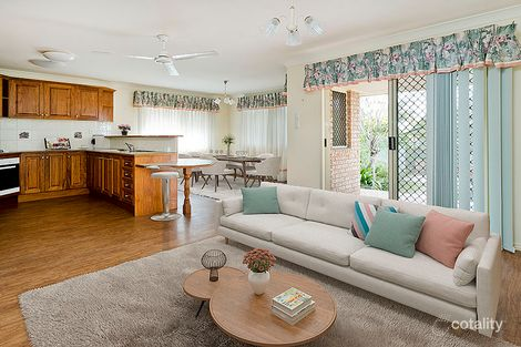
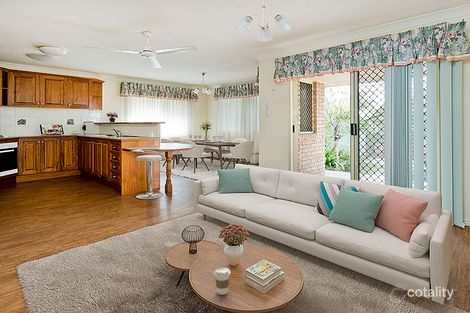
+ coffee cup [213,267,231,296]
